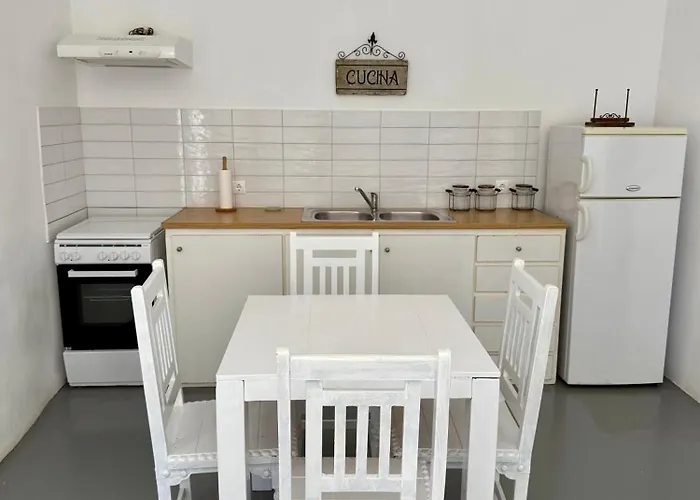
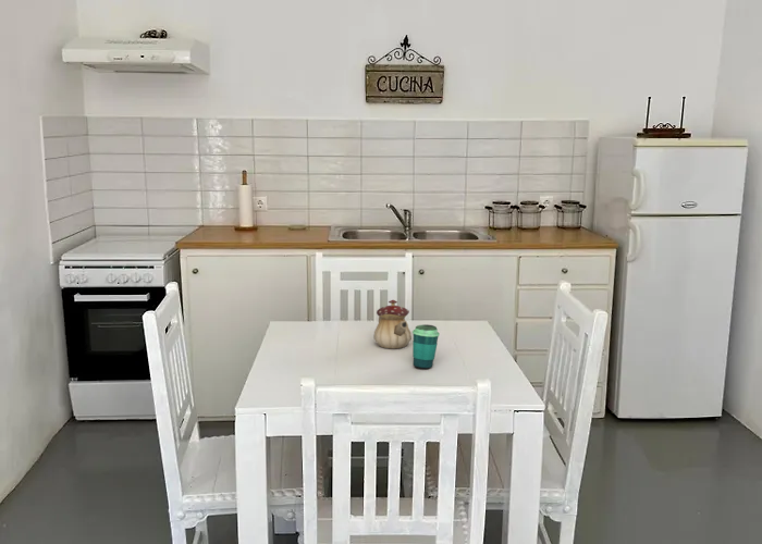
+ cup [411,323,441,370]
+ teapot [373,299,413,349]
